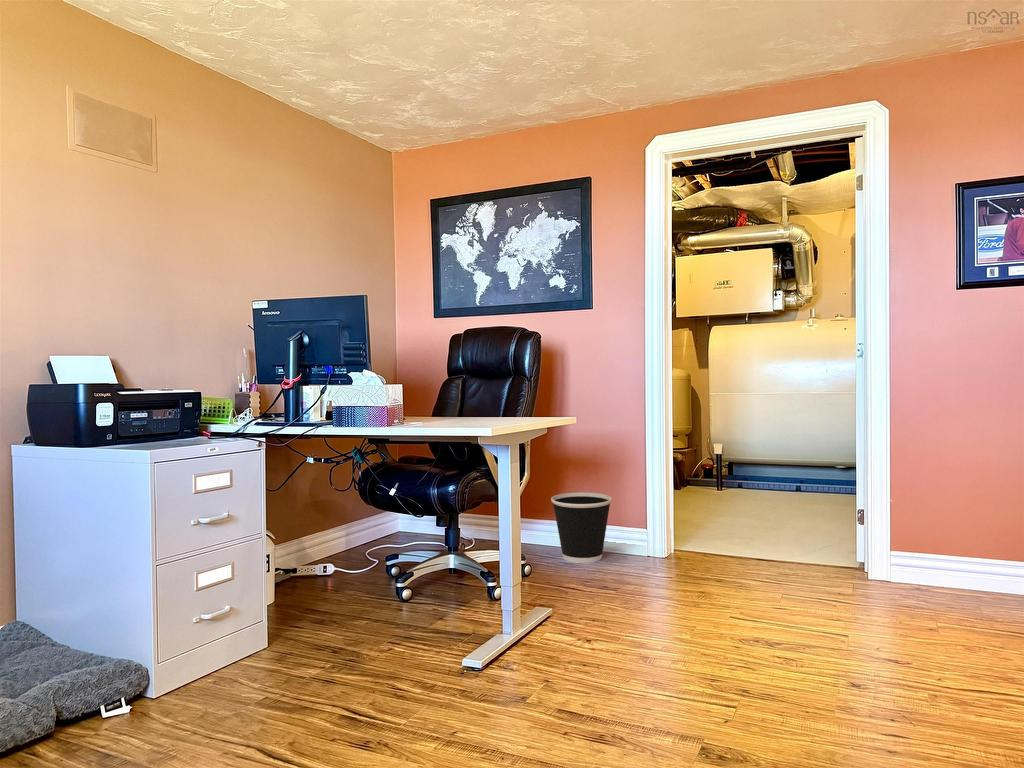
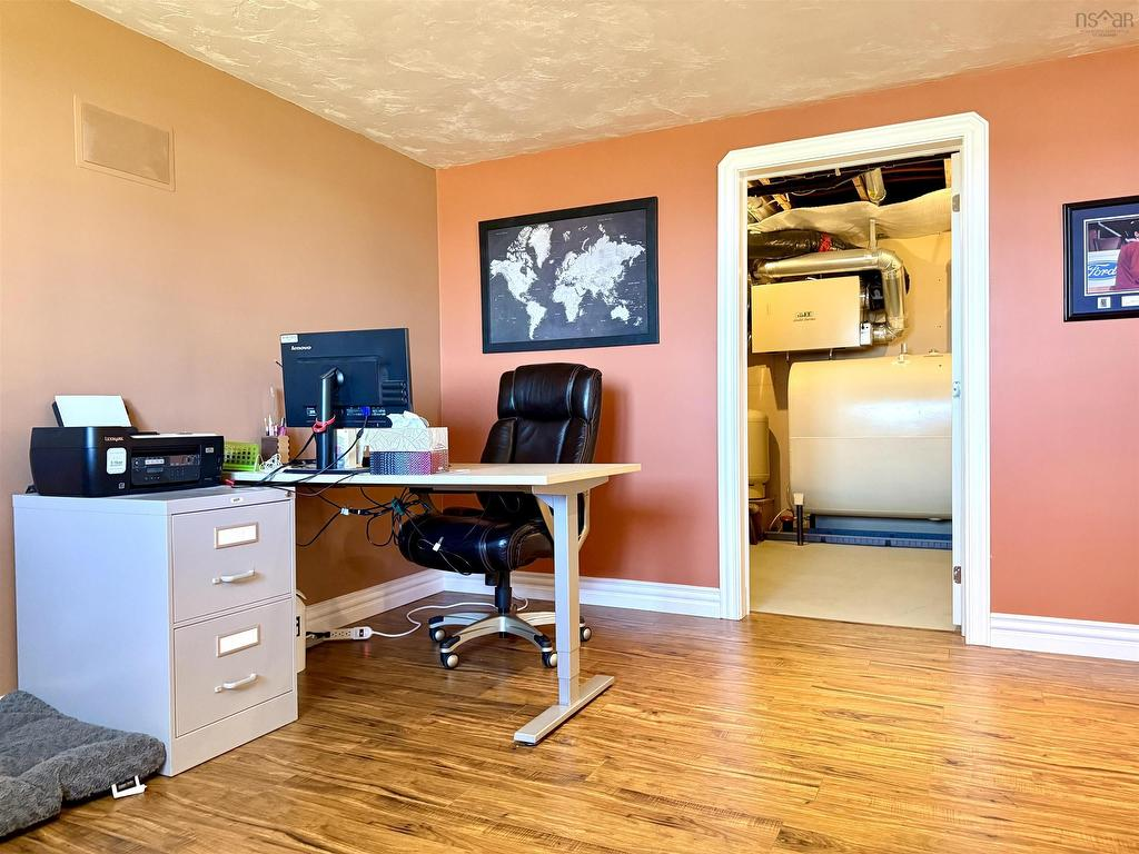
- wastebasket [550,492,613,564]
